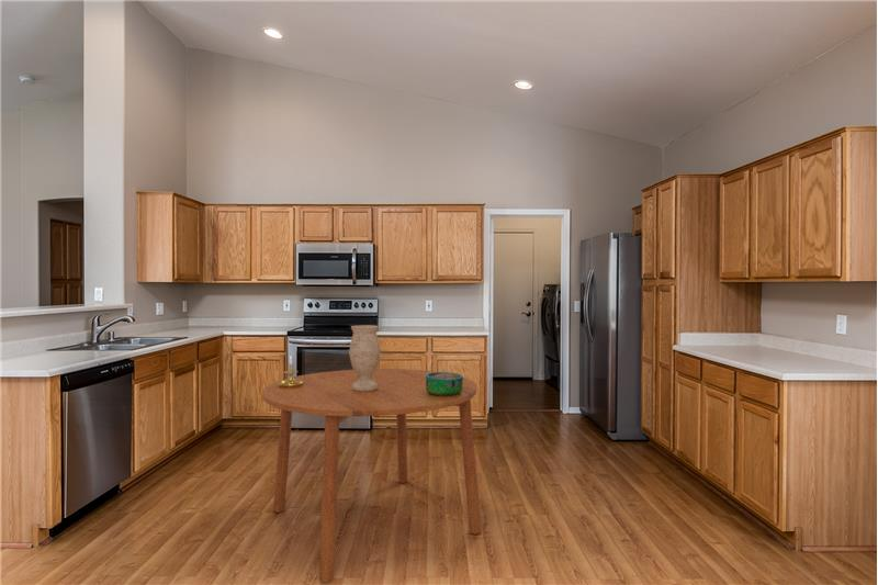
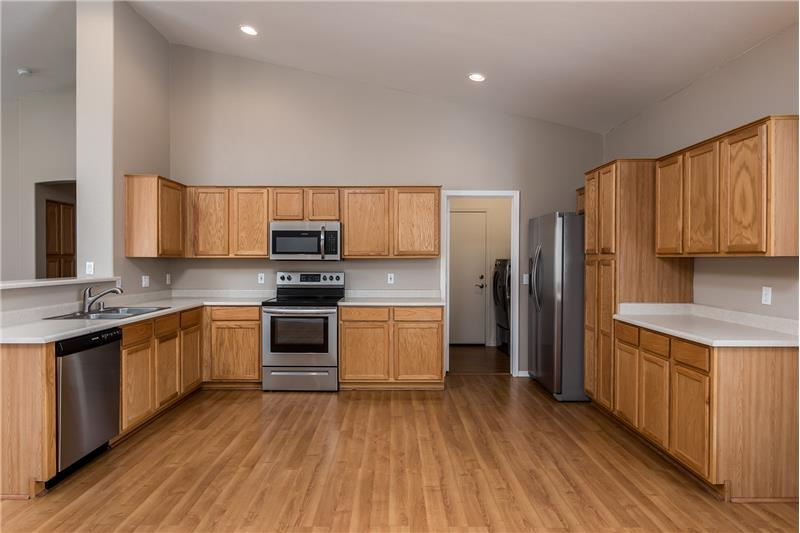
- dining table [261,368,483,585]
- decorative bowl [426,371,464,396]
- vase [348,324,382,392]
- candle holder [278,357,303,387]
